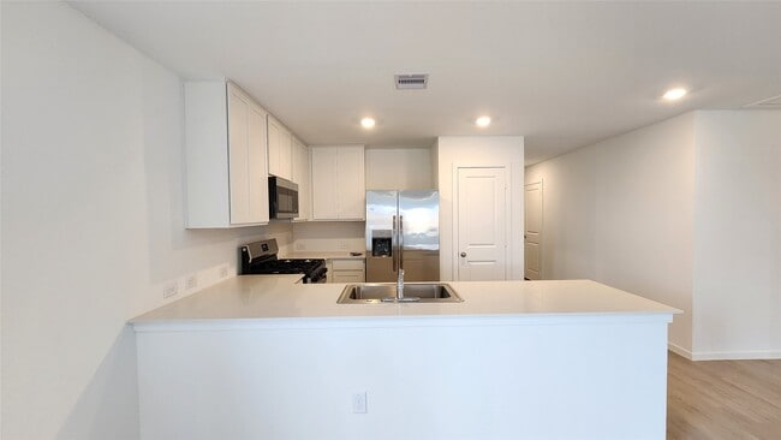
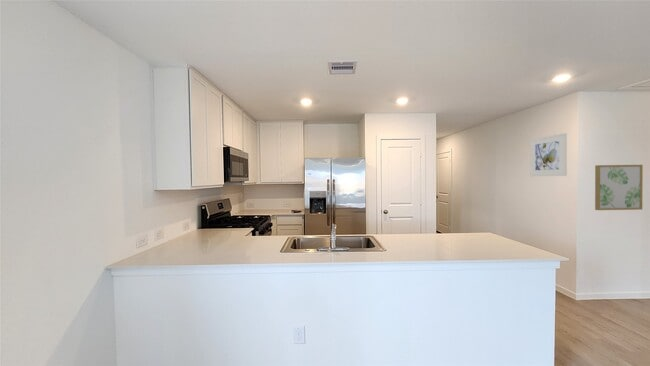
+ wall art [594,164,644,211]
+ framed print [529,132,568,177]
